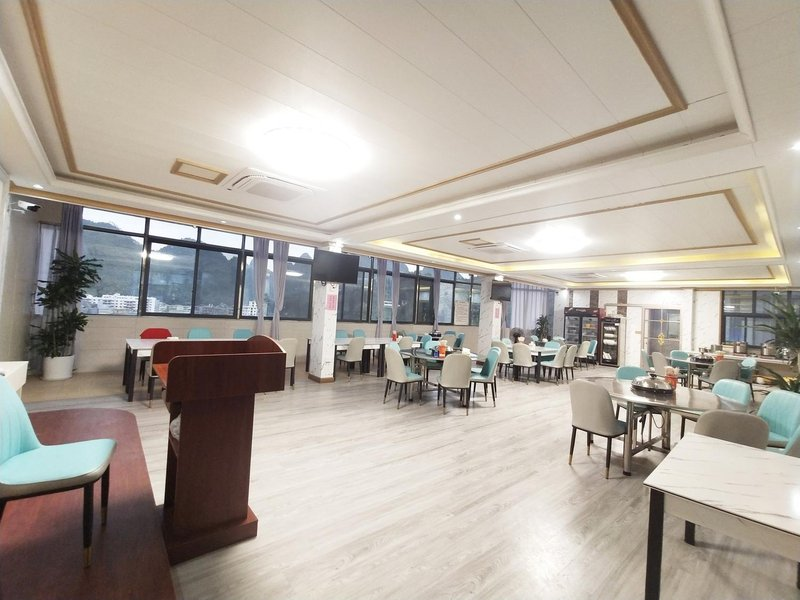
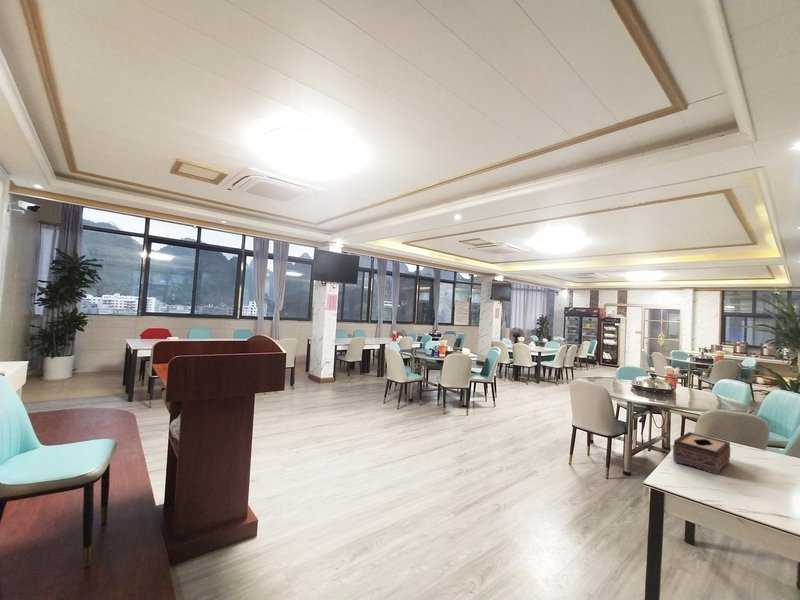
+ tissue box [672,431,732,476]
